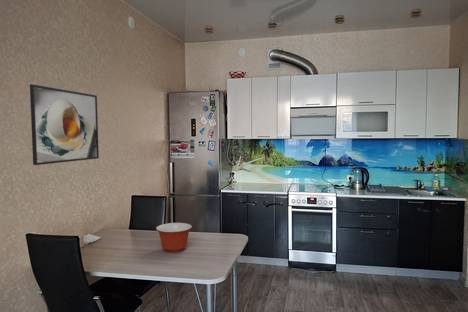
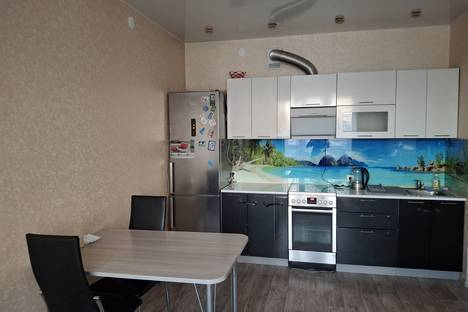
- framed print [29,83,100,166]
- mixing bowl [155,222,193,253]
